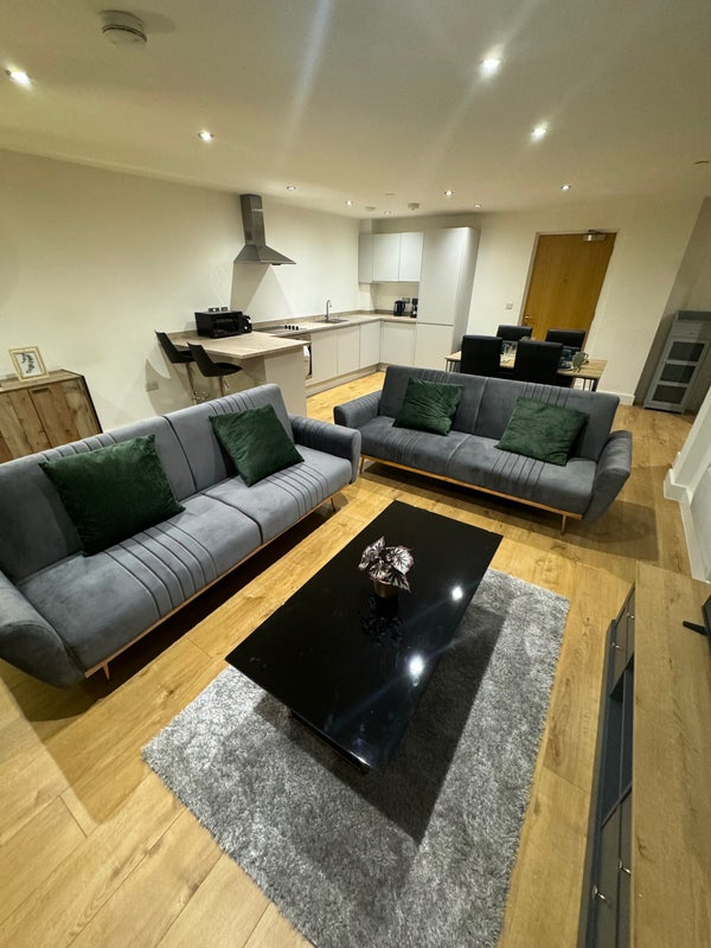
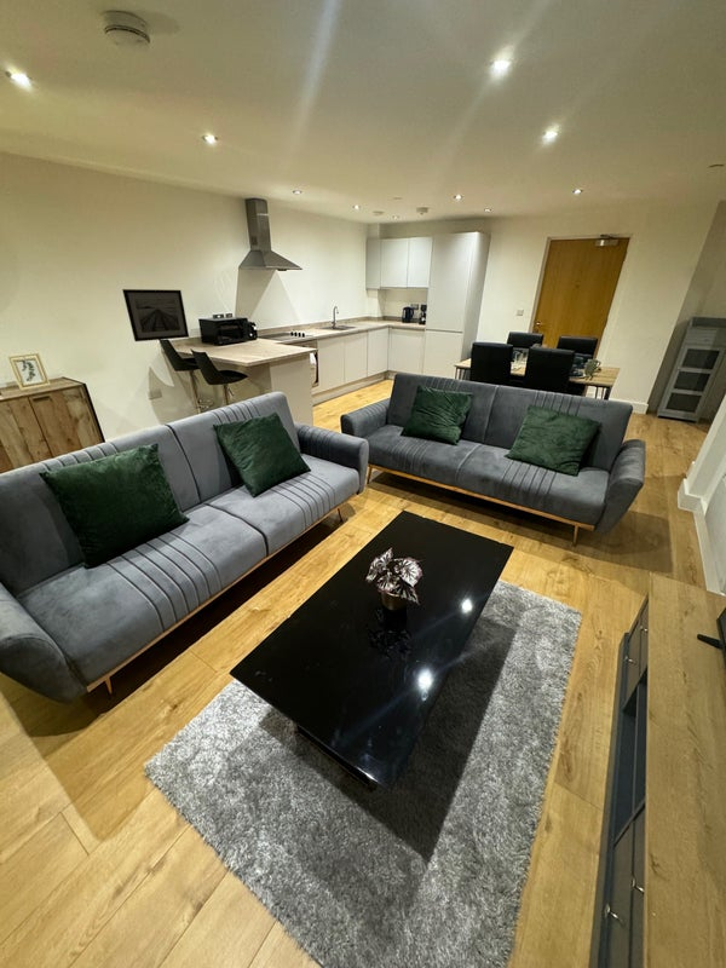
+ wall art [121,288,190,342]
